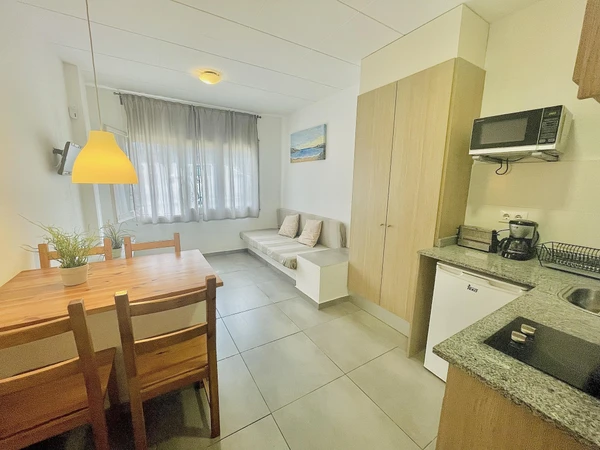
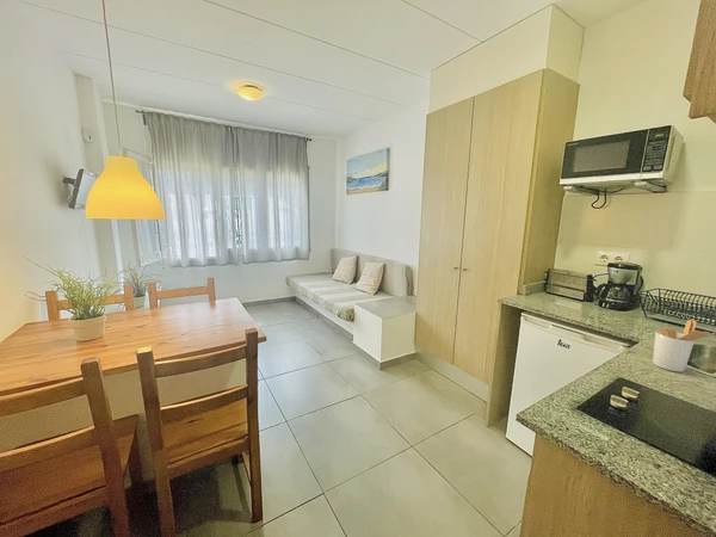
+ utensil holder [652,319,716,374]
